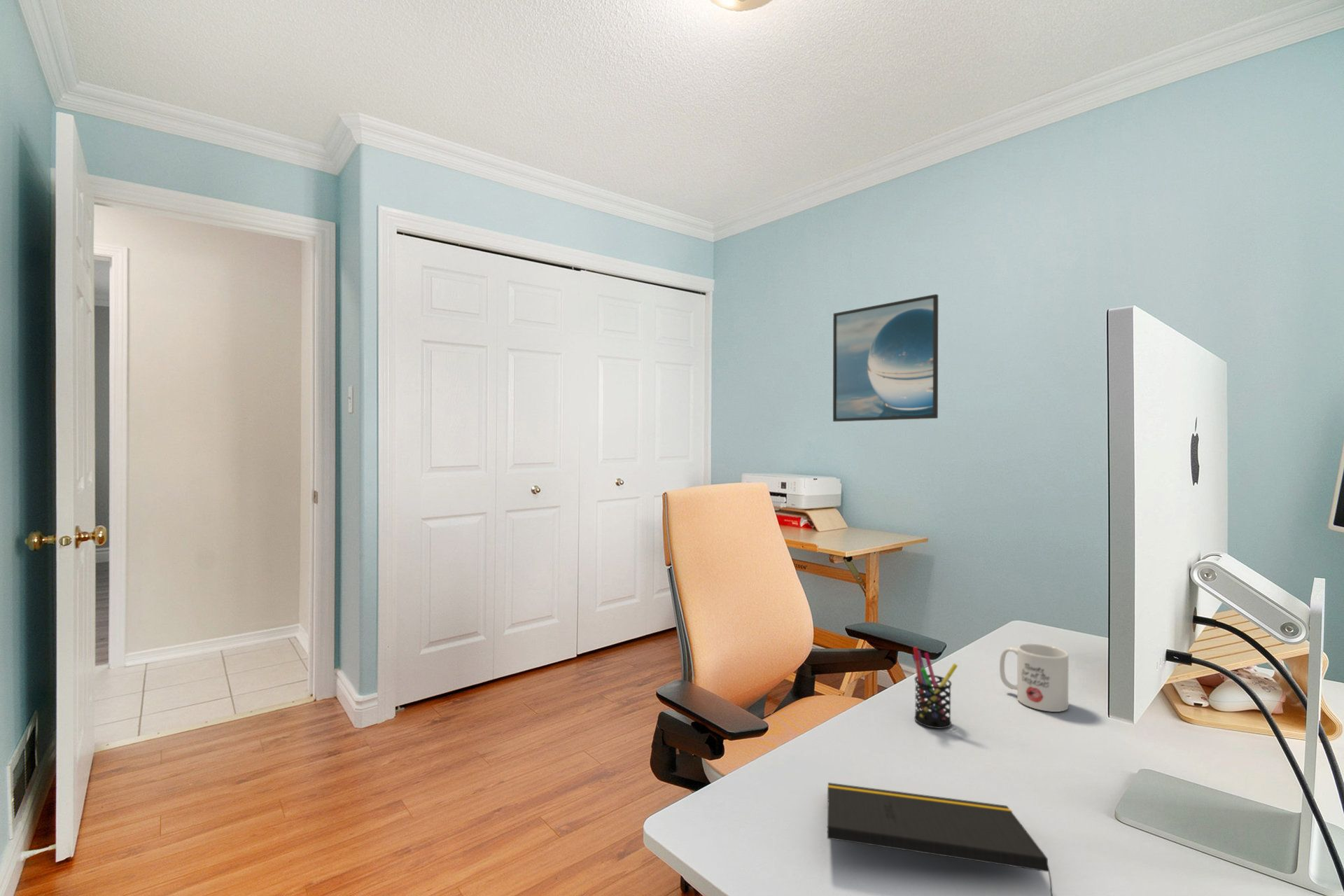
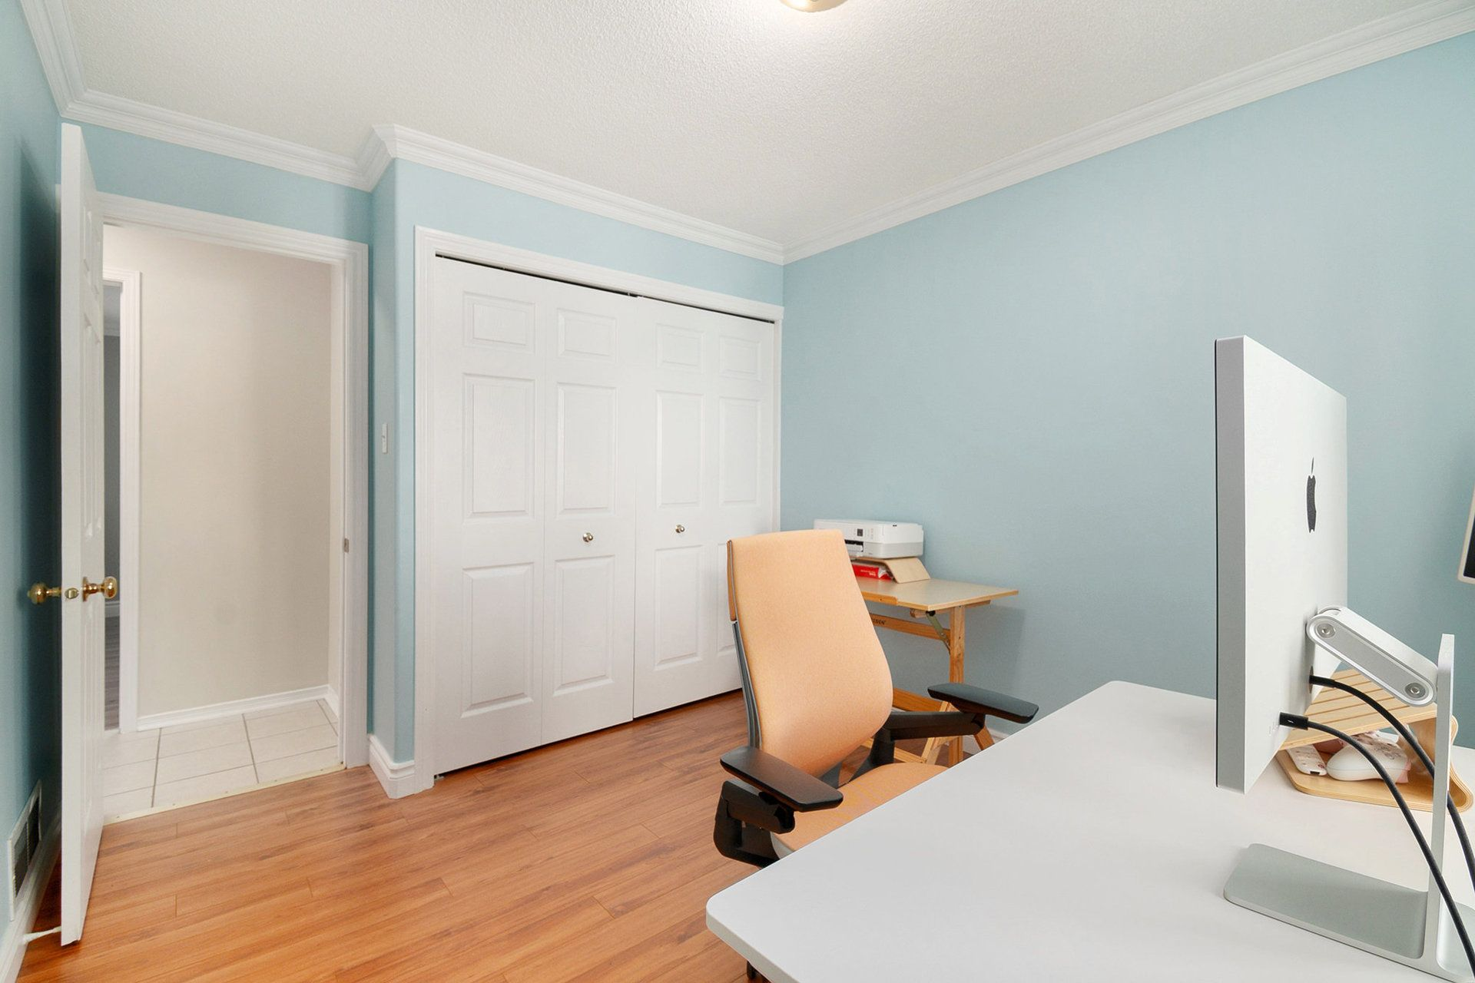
- notepad [827,782,1054,896]
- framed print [832,293,939,422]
- pen holder [911,646,958,729]
- mug [999,643,1069,713]
